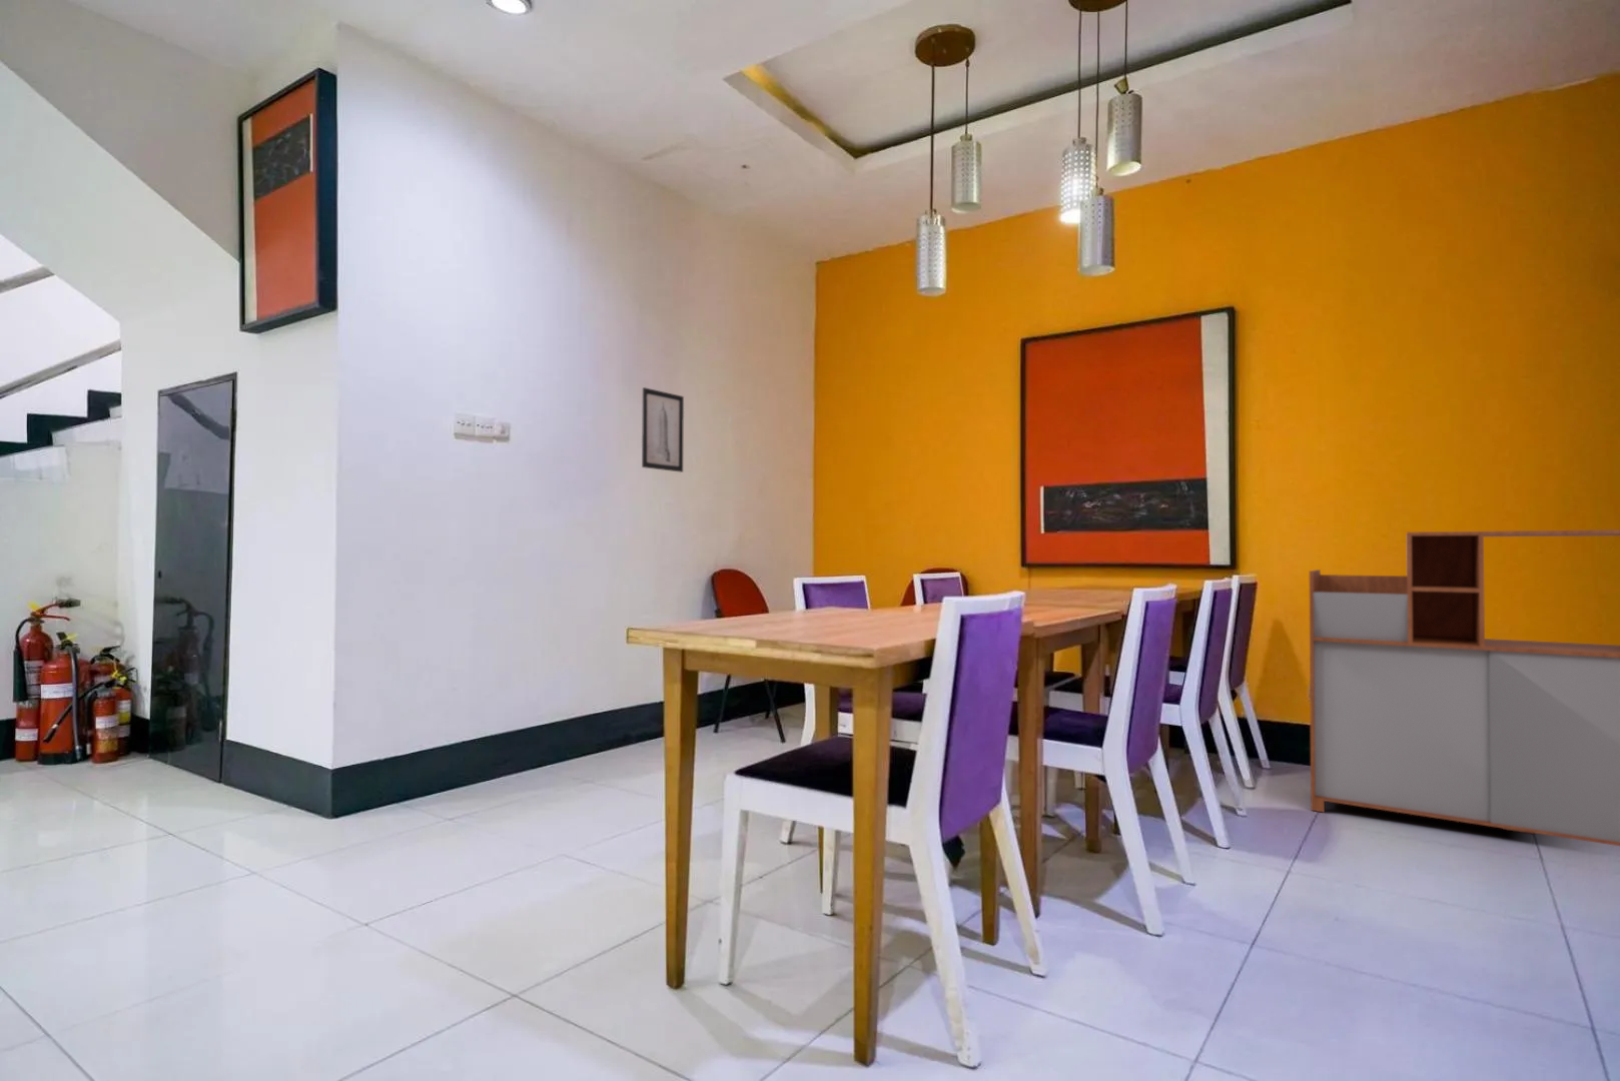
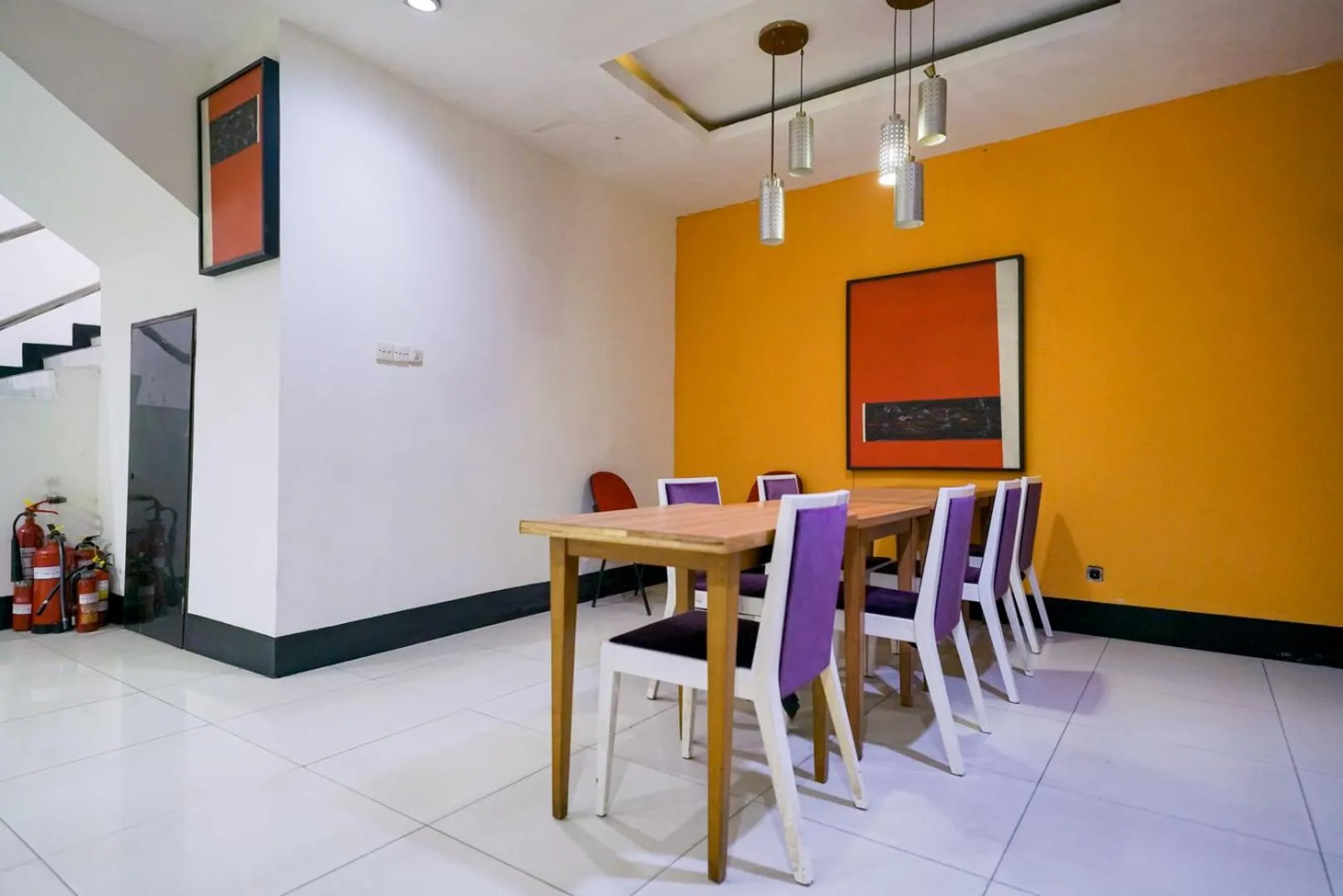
- wall art [641,386,685,473]
- storage cabinet [1309,528,1620,847]
